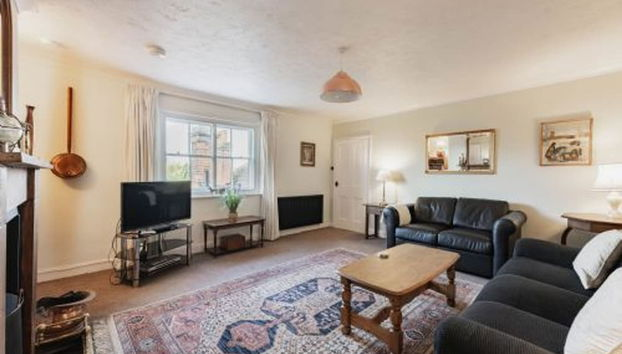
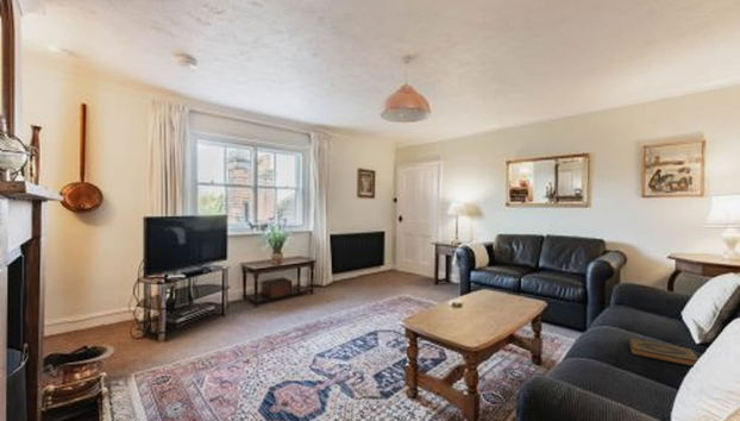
+ hardback book [627,337,700,367]
